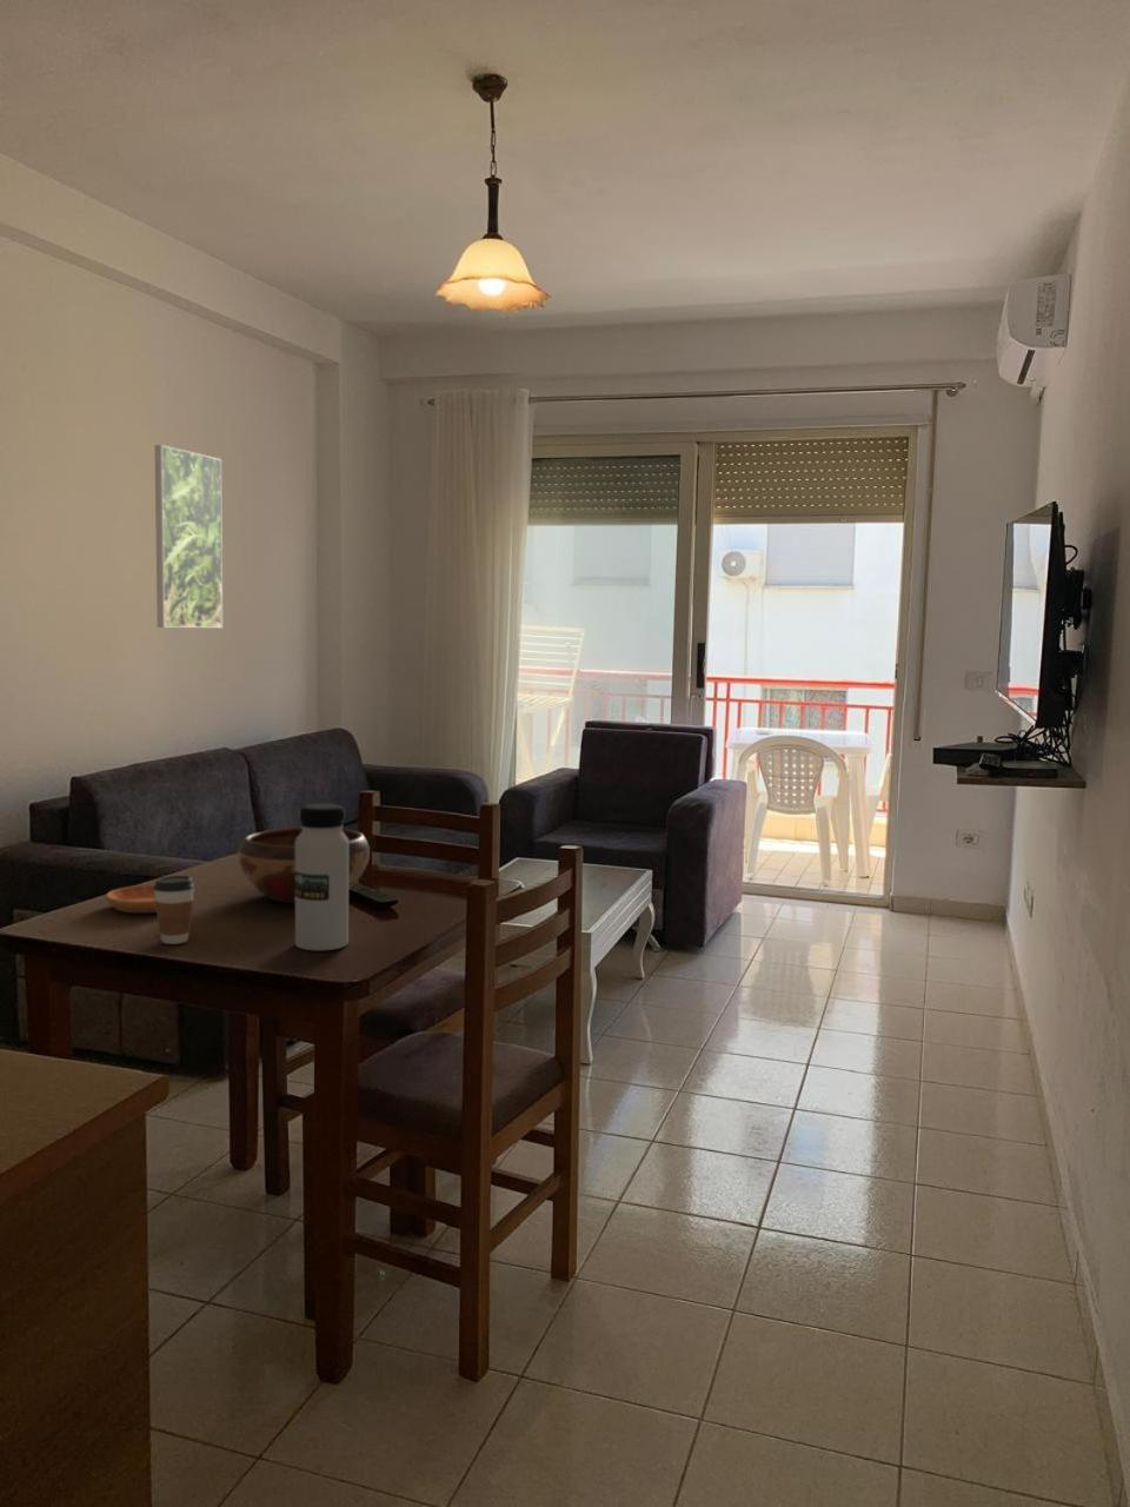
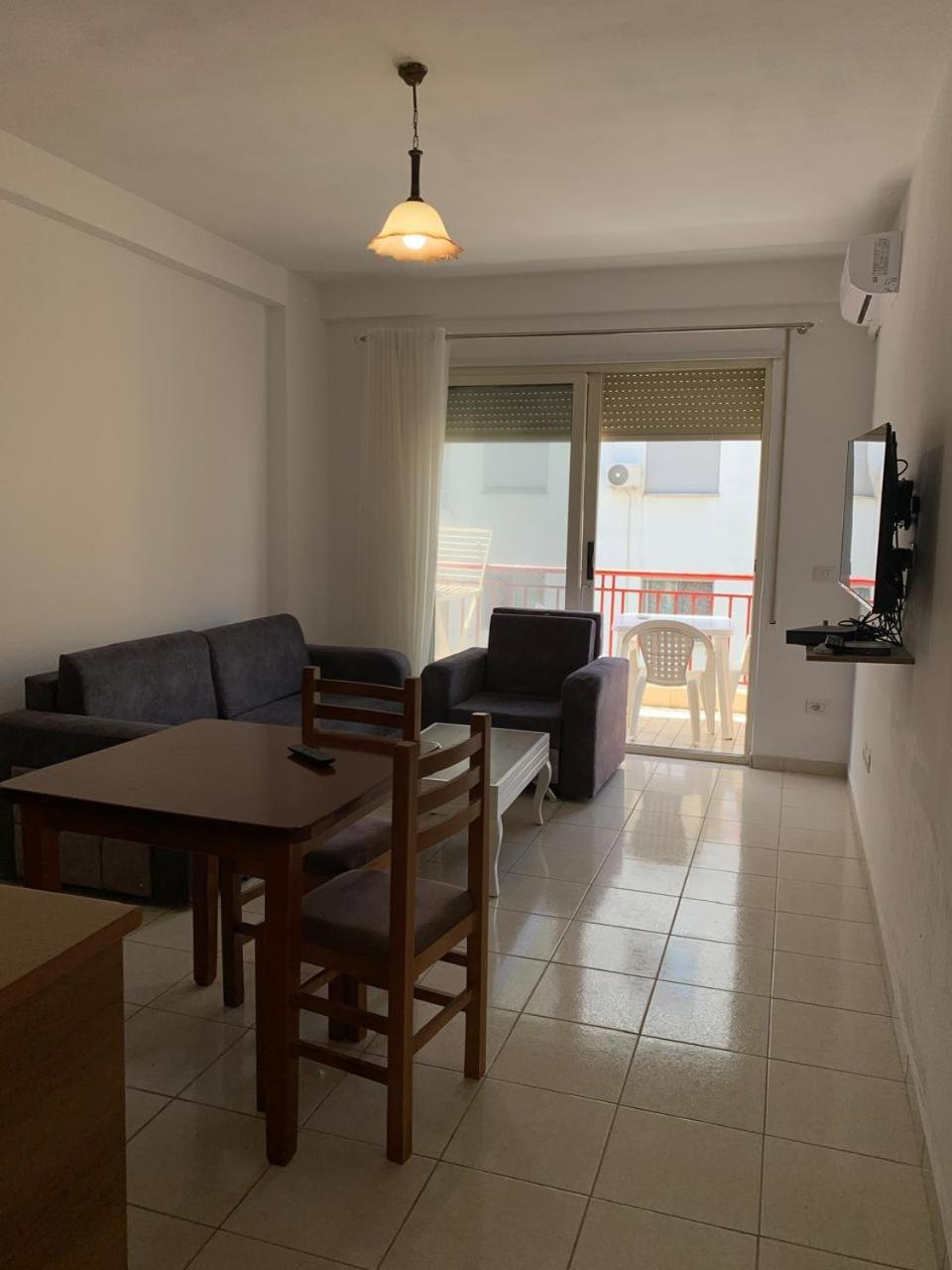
- coffee cup [153,875,196,946]
- decorative bowl [235,826,370,904]
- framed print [154,444,223,629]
- saucer [104,884,157,914]
- water bottle [294,803,350,952]
